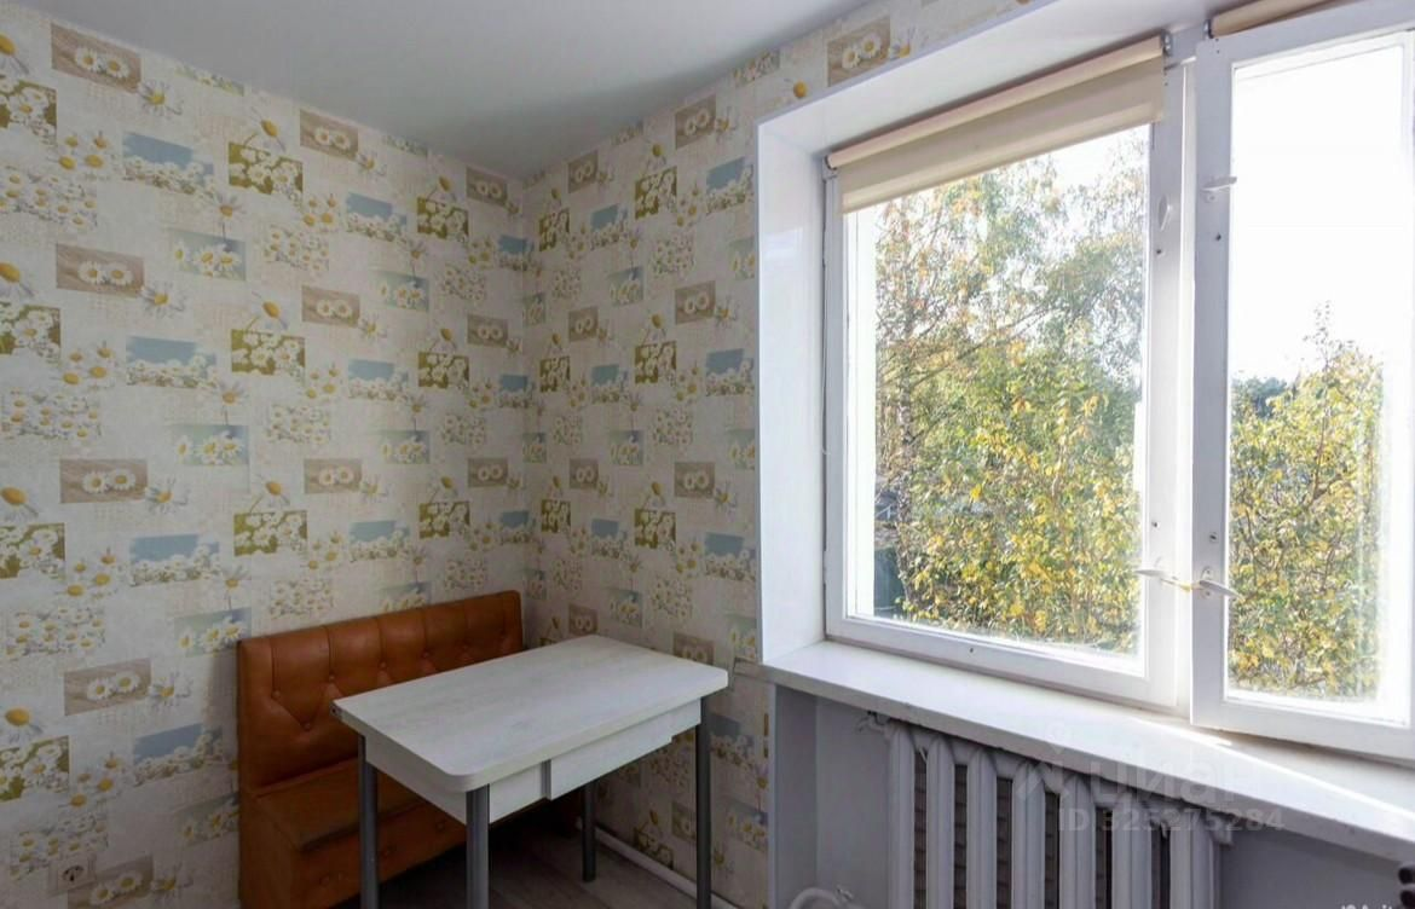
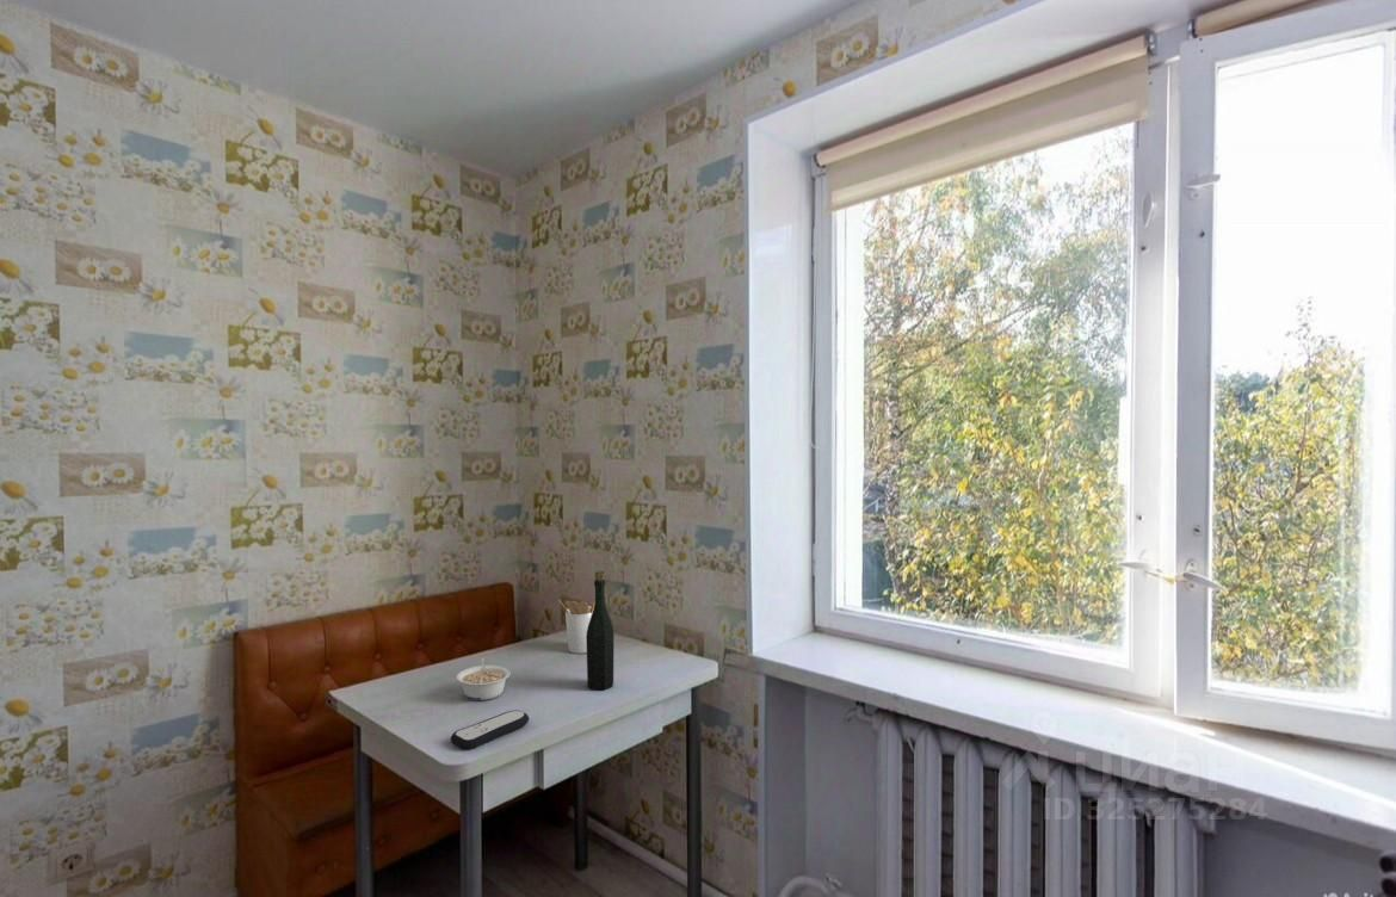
+ utensil holder [557,596,595,655]
+ legume [456,656,512,701]
+ bottle [586,569,616,691]
+ remote control [450,710,530,750]
